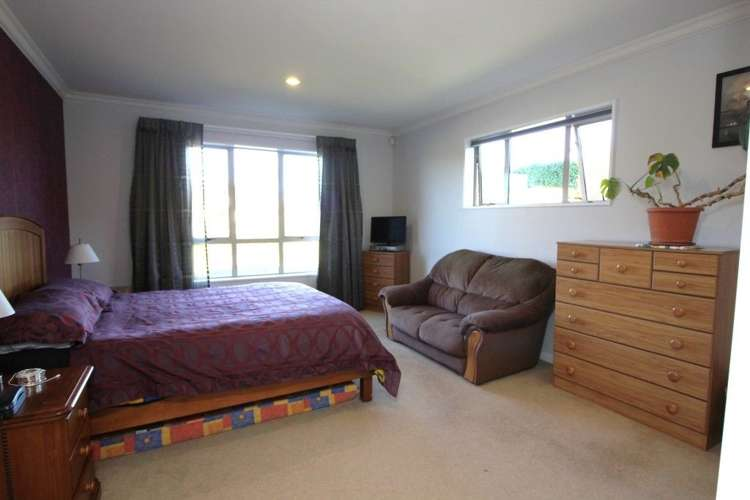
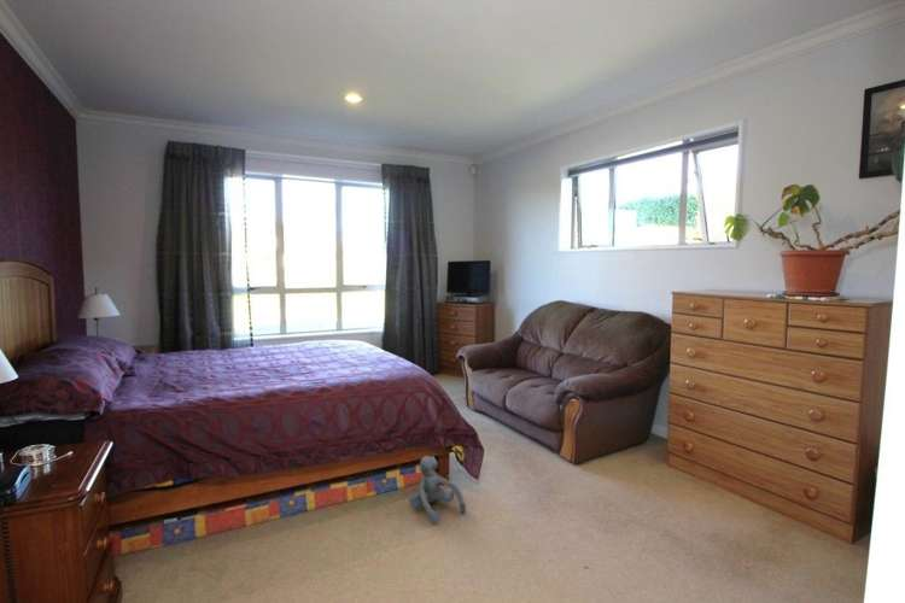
+ plush toy [408,455,467,525]
